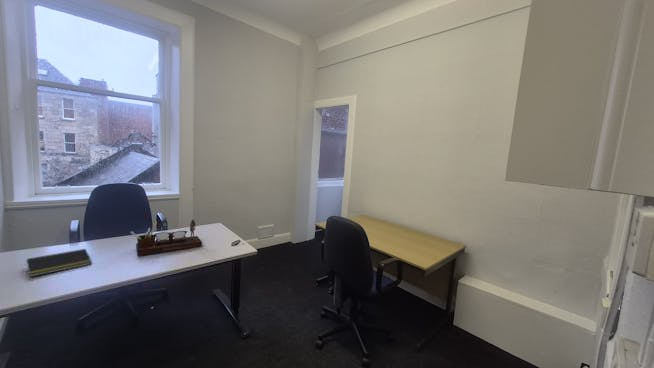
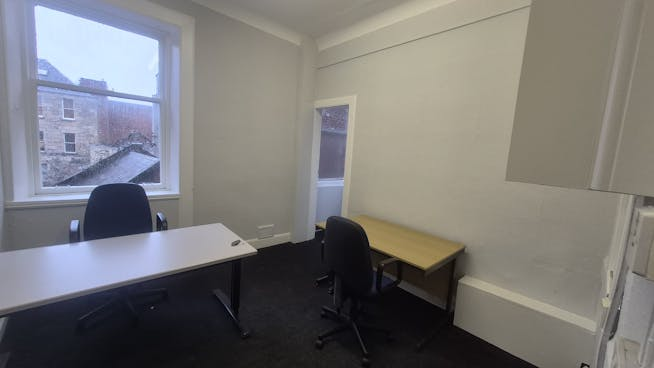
- notepad [25,248,93,278]
- desk organizer [130,218,203,257]
